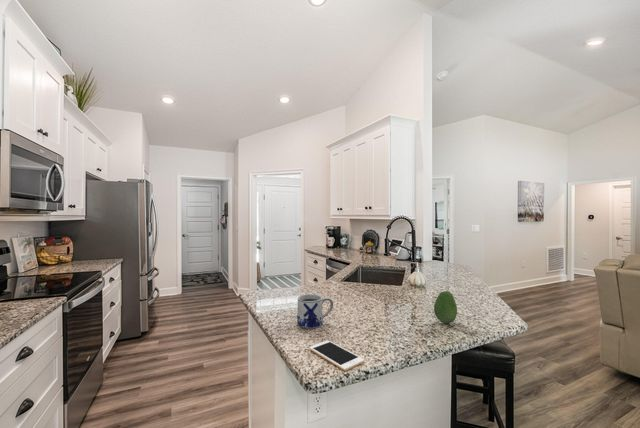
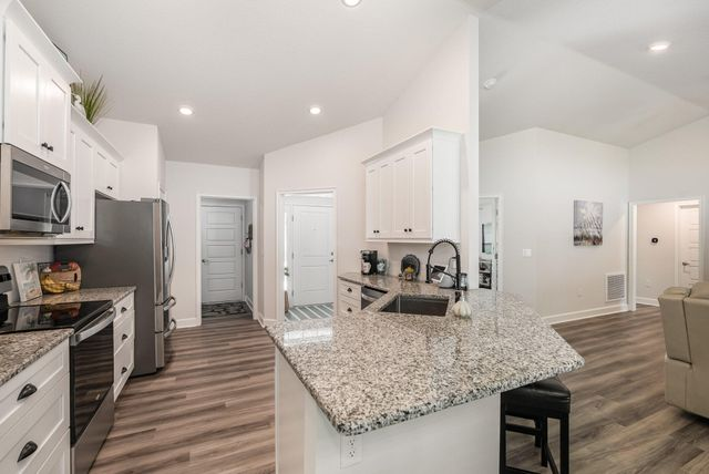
- mug [296,293,334,329]
- cell phone [308,340,365,372]
- fruit [433,290,458,325]
